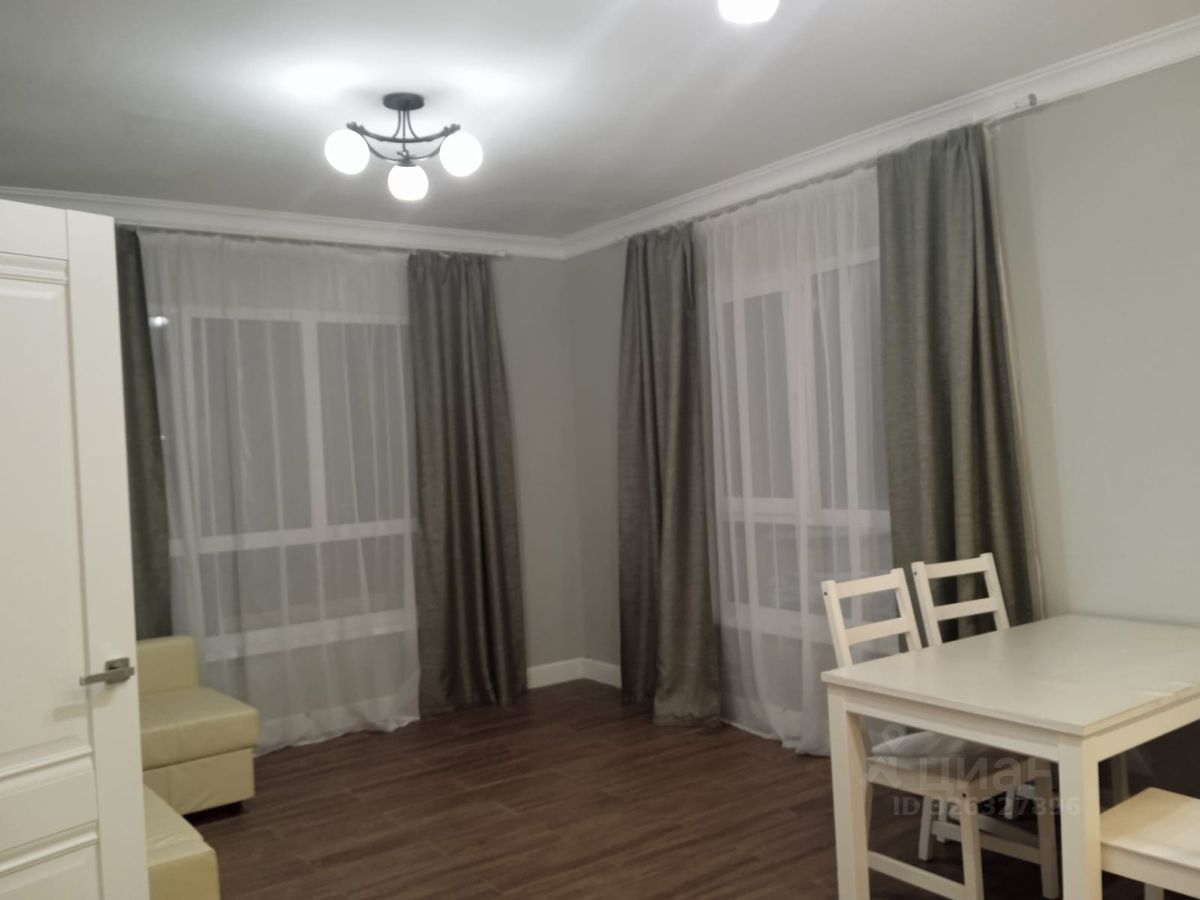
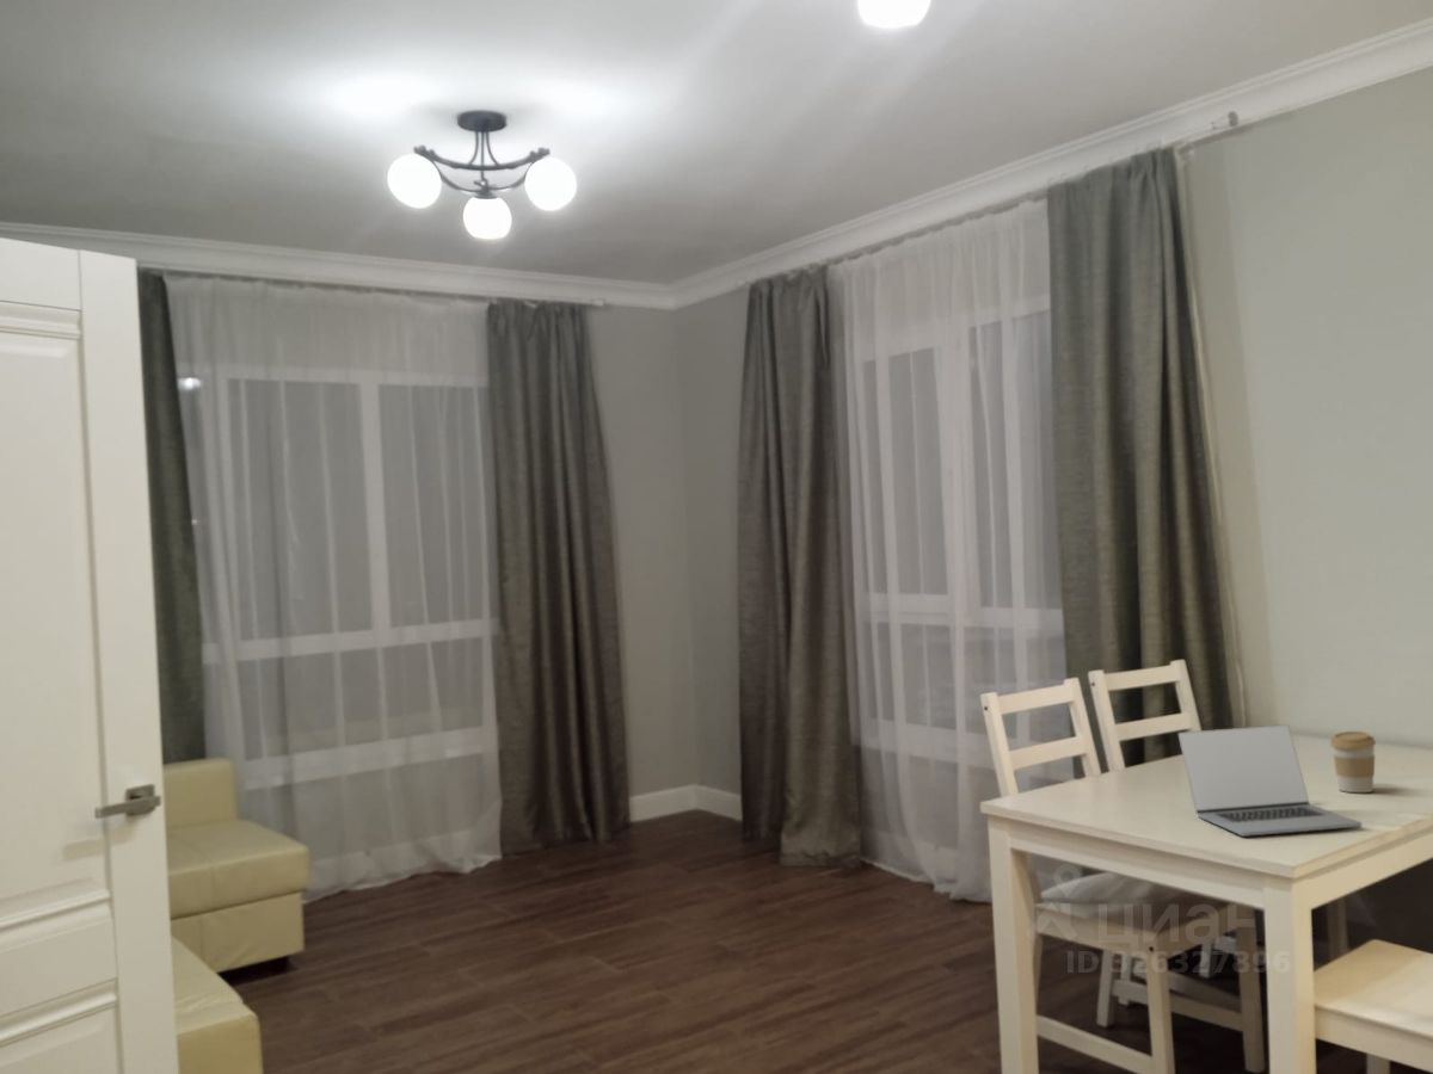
+ laptop [1177,723,1364,838]
+ coffee cup [1329,730,1377,794]
